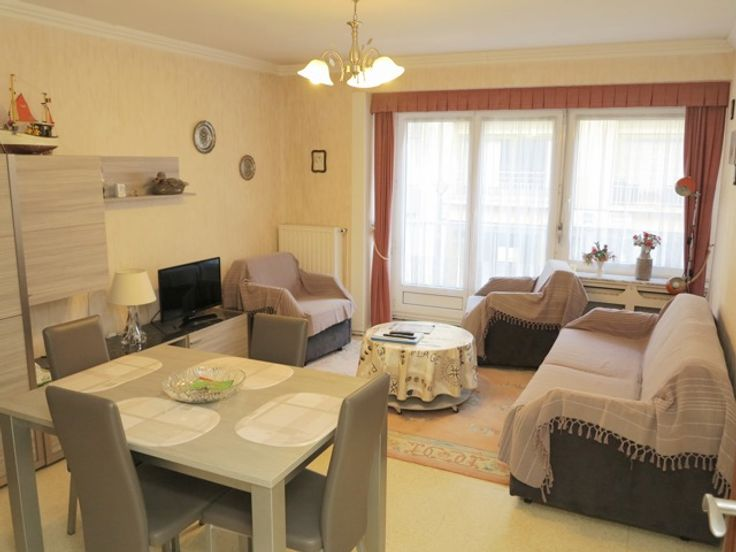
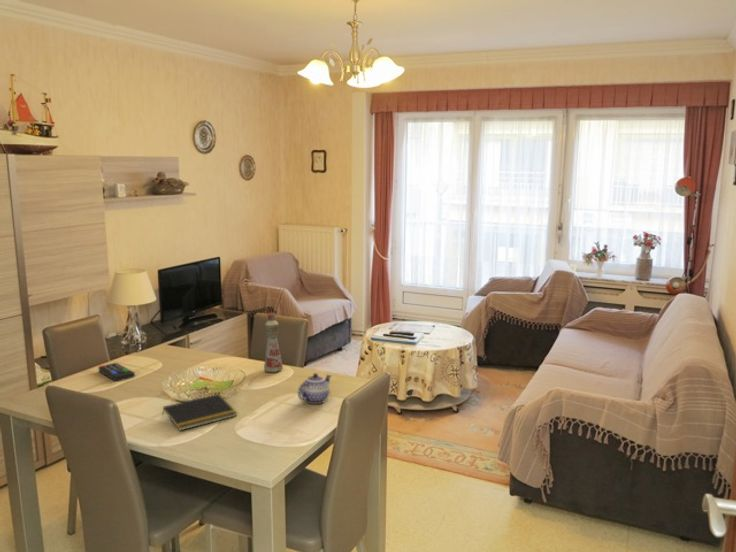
+ teapot [297,372,333,405]
+ notepad [161,393,238,432]
+ remote control [98,362,136,382]
+ bottle [263,311,284,373]
